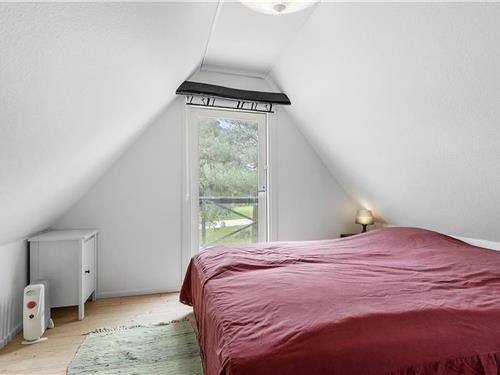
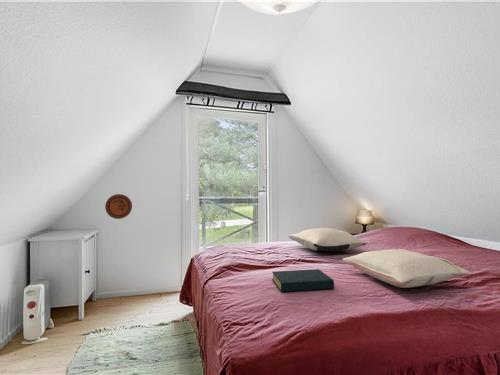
+ pillow [288,227,368,252]
+ pillow [341,248,472,289]
+ decorative plate [104,193,133,220]
+ hardback book [271,268,335,293]
